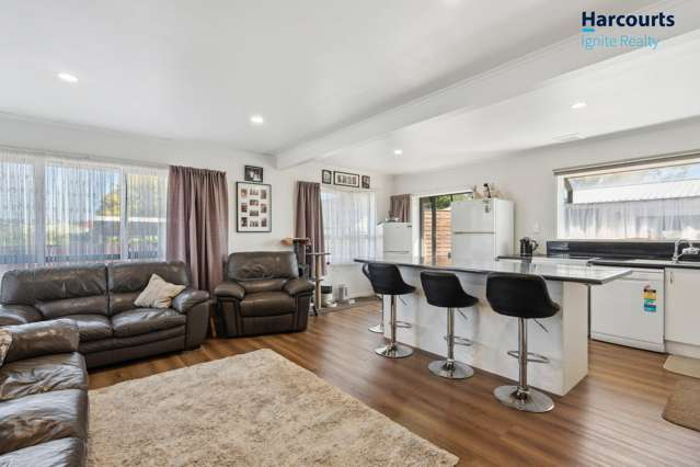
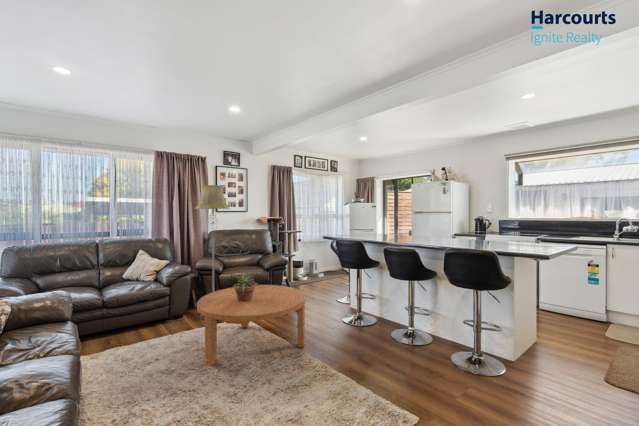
+ floor lamp [194,184,231,320]
+ potted plant [230,272,260,301]
+ coffee table [196,284,306,367]
